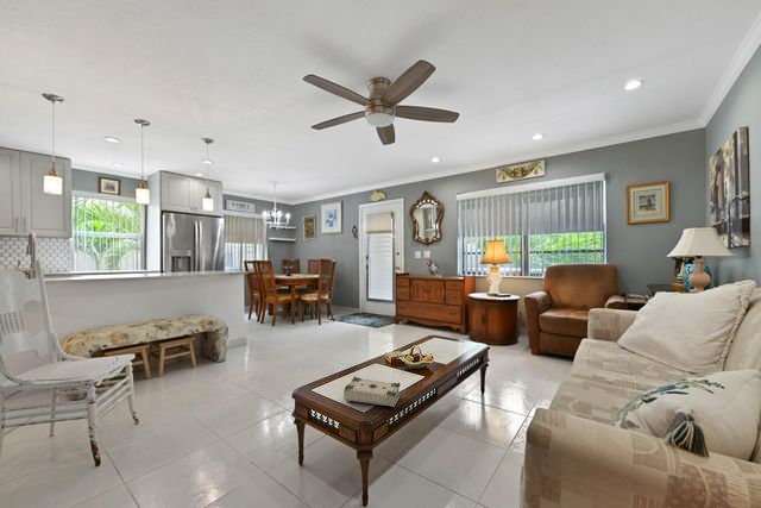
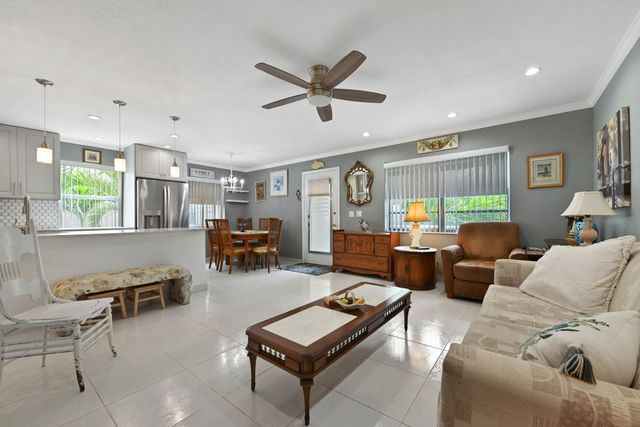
- book [342,375,402,409]
